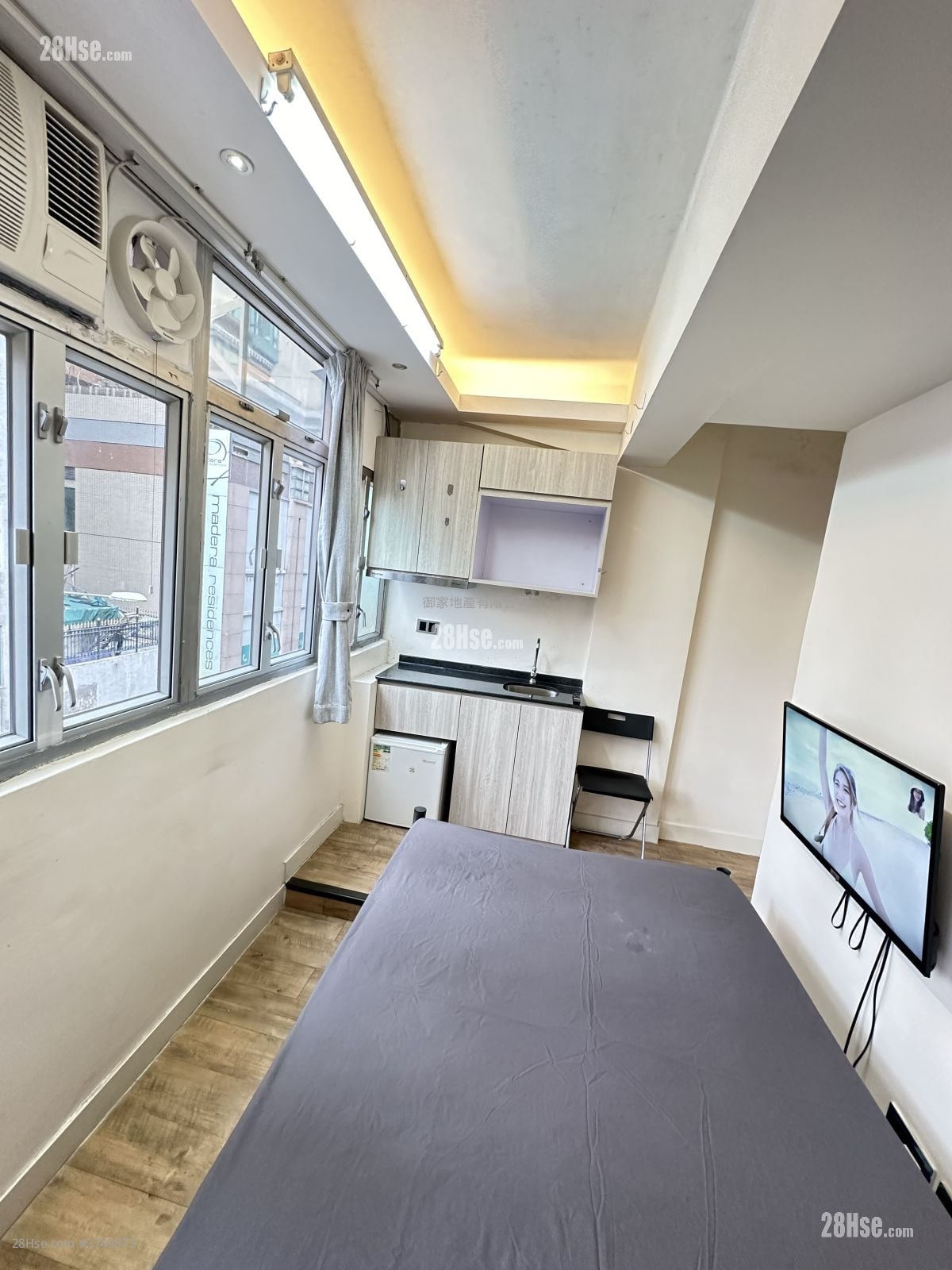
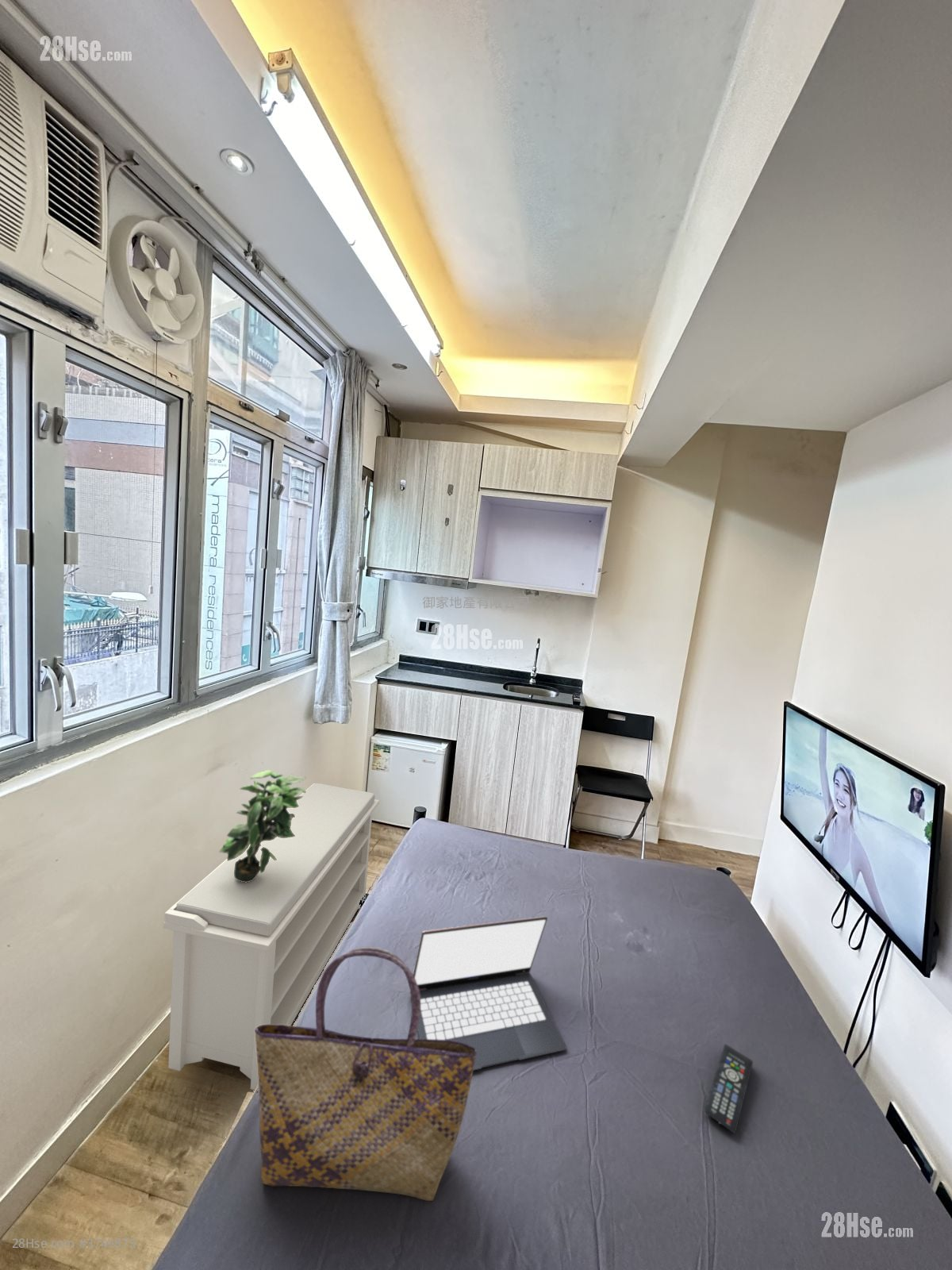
+ bench [163,783,380,1092]
+ tote bag [255,945,477,1202]
+ laptop [409,915,567,1072]
+ potted plant [218,769,308,883]
+ remote control [704,1044,754,1133]
